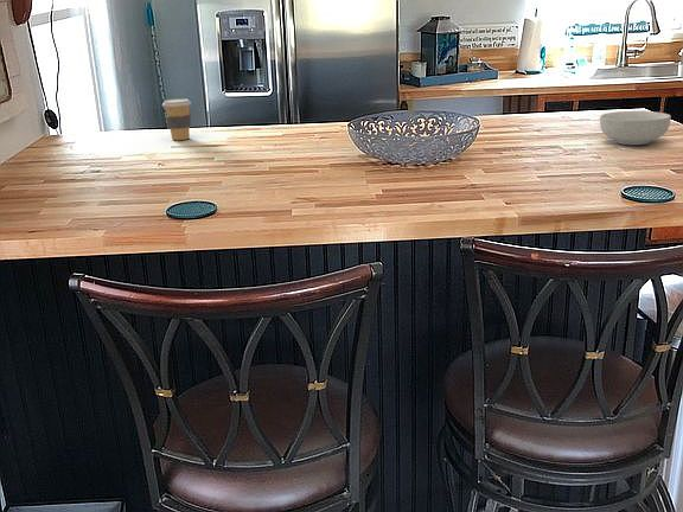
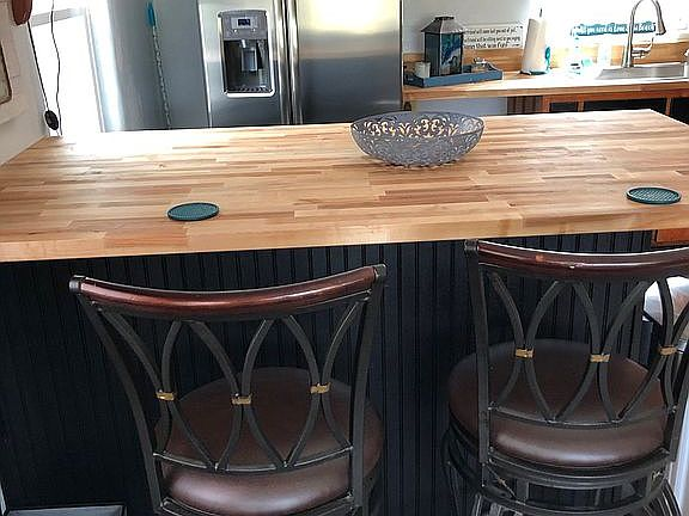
- coffee cup [161,98,192,141]
- cereal bowl [599,110,672,146]
